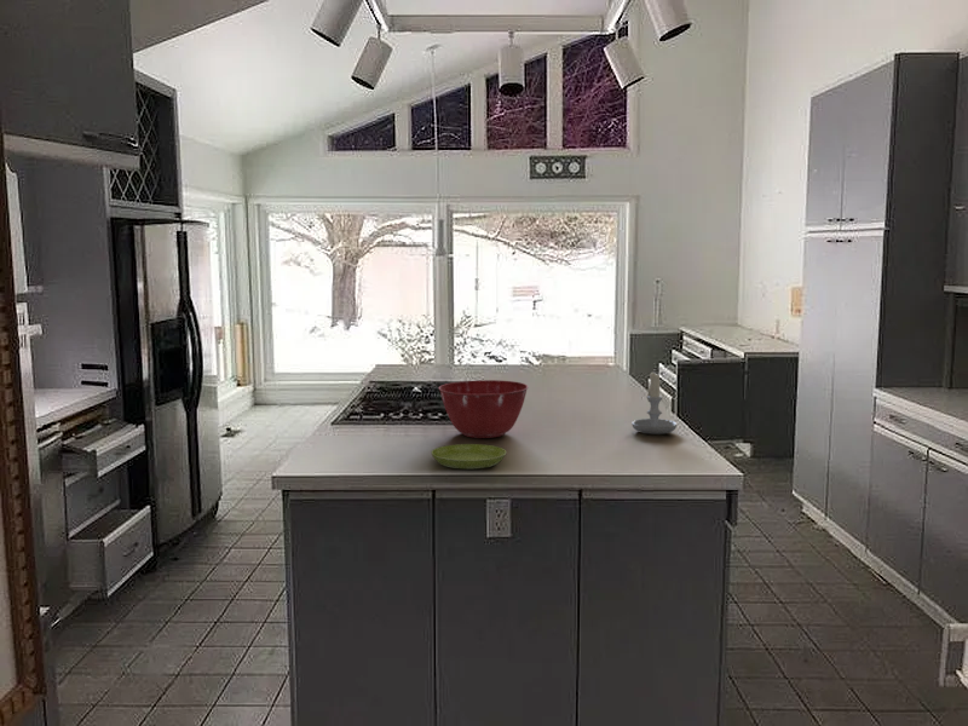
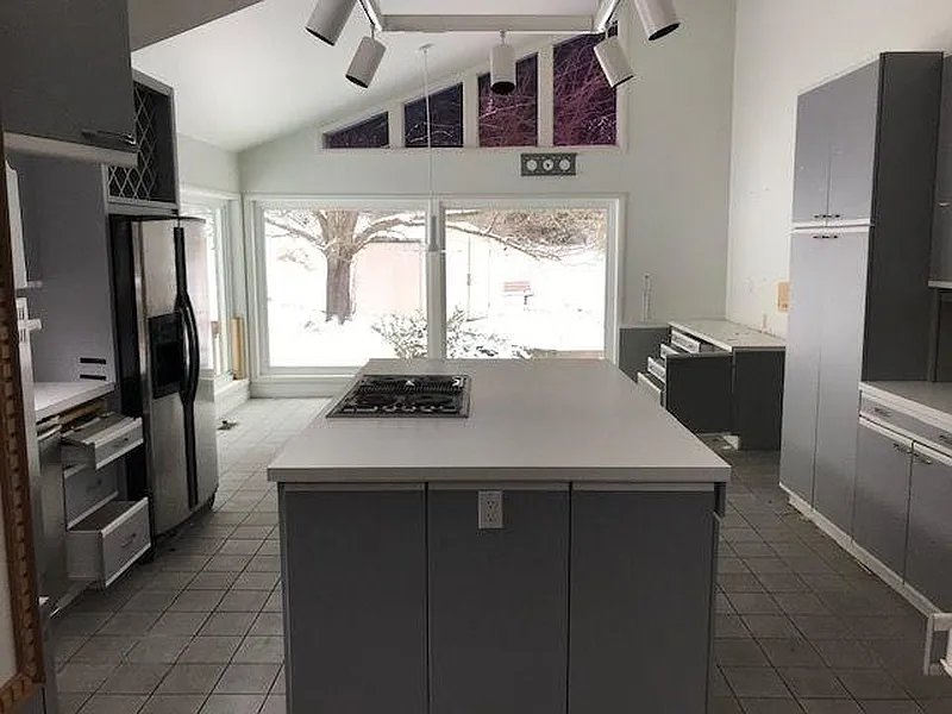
- candle [630,370,678,436]
- saucer [431,443,507,471]
- mixing bowl [438,379,529,439]
